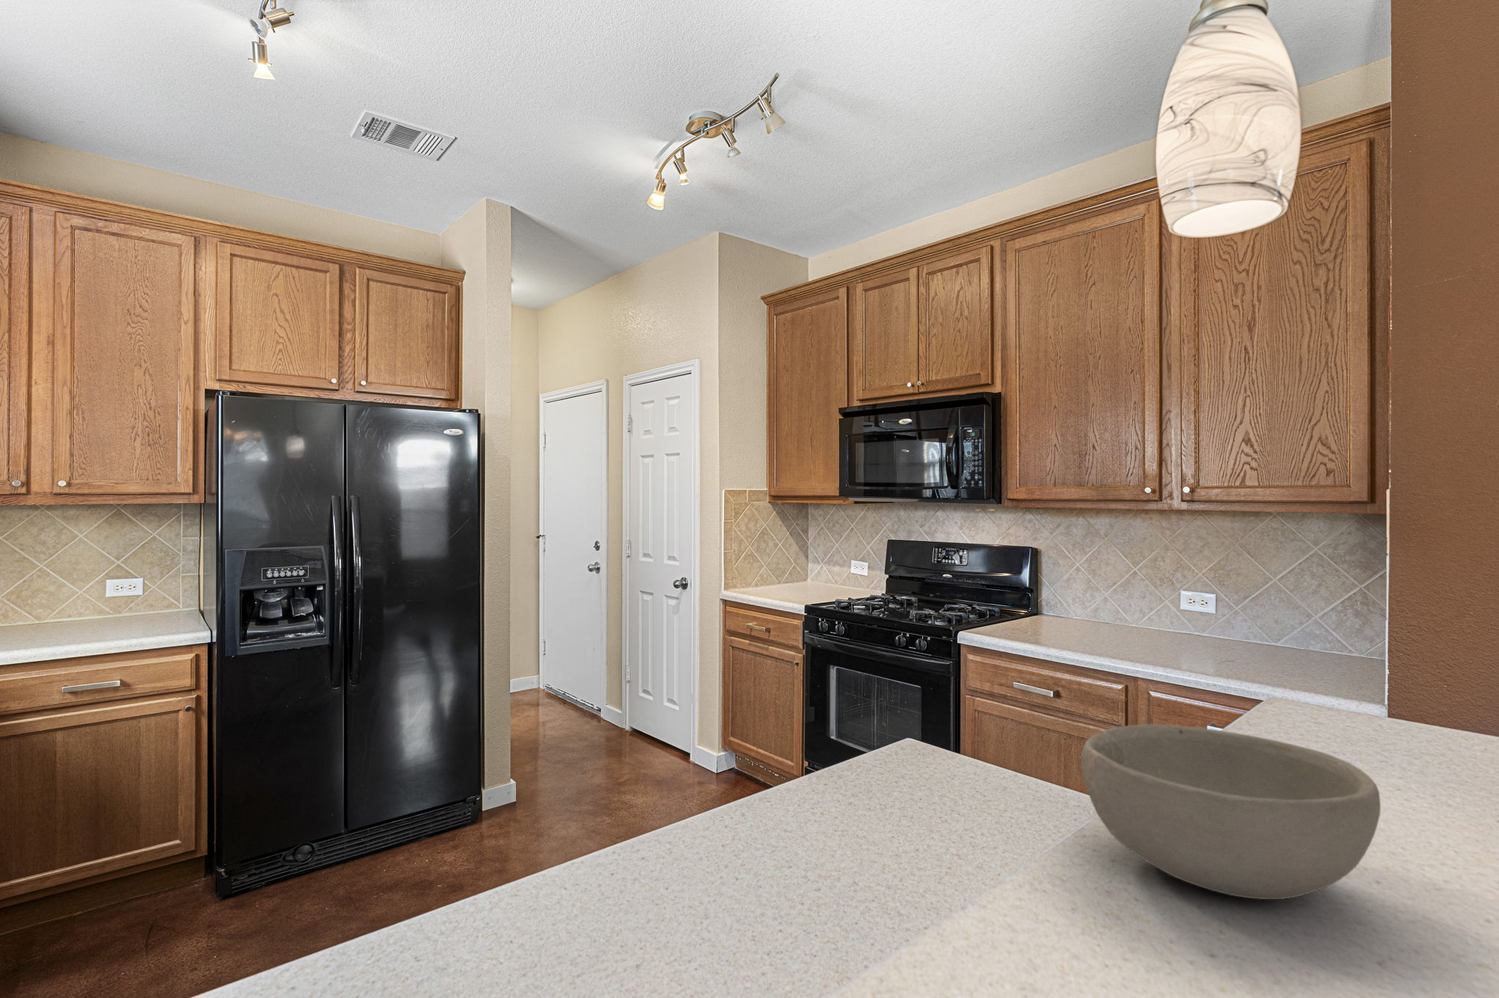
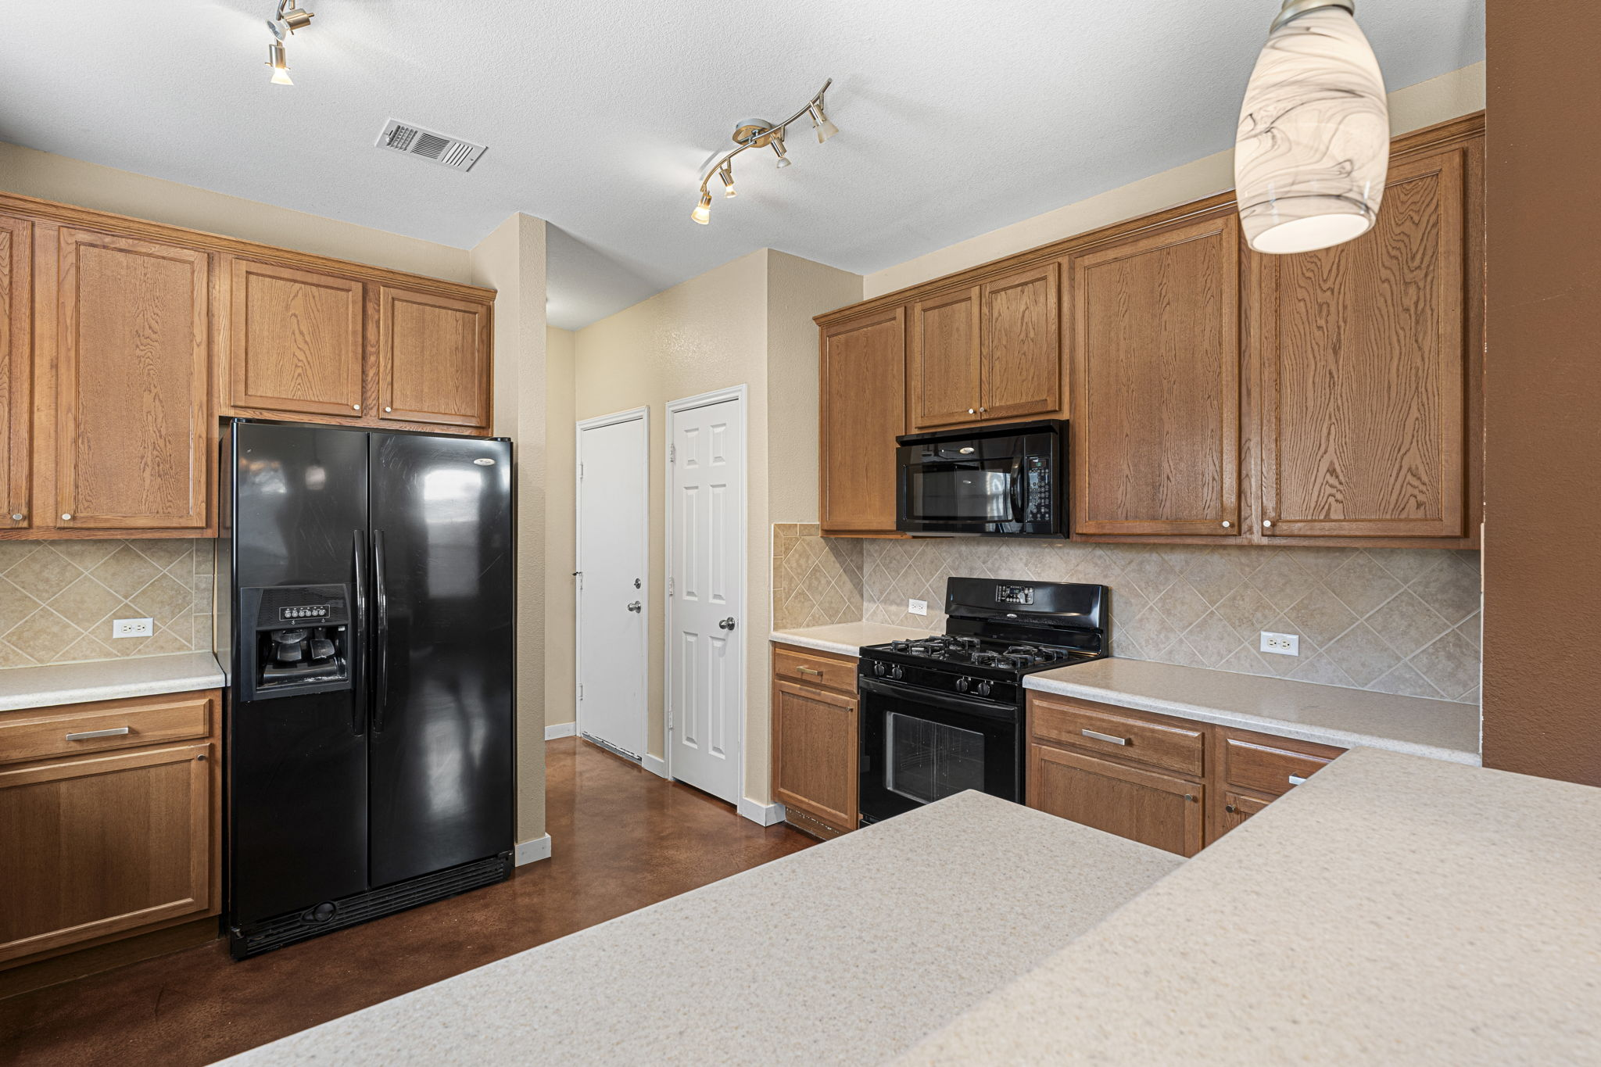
- bowl [1080,724,1381,900]
